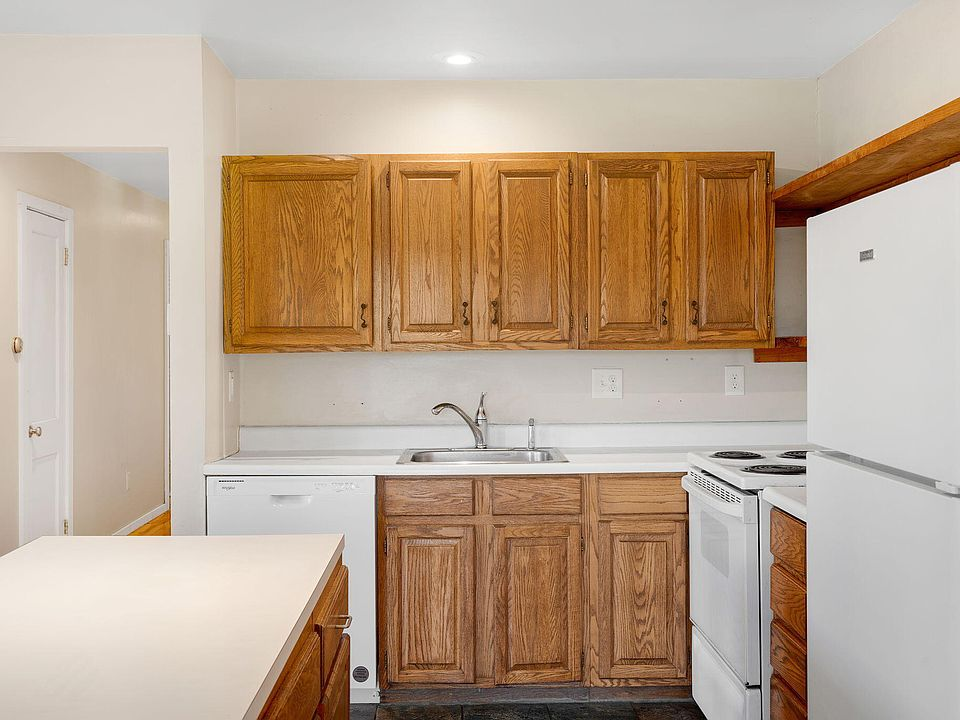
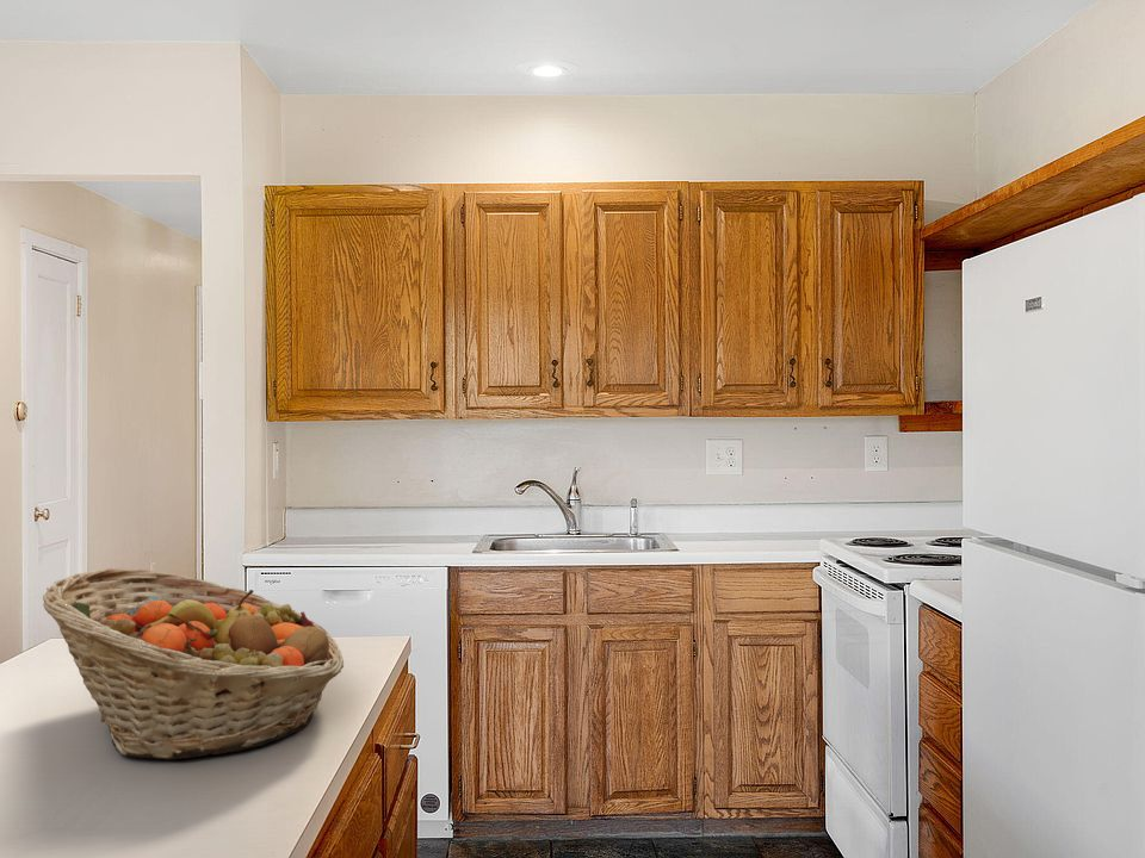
+ fruit basket [42,567,345,760]
